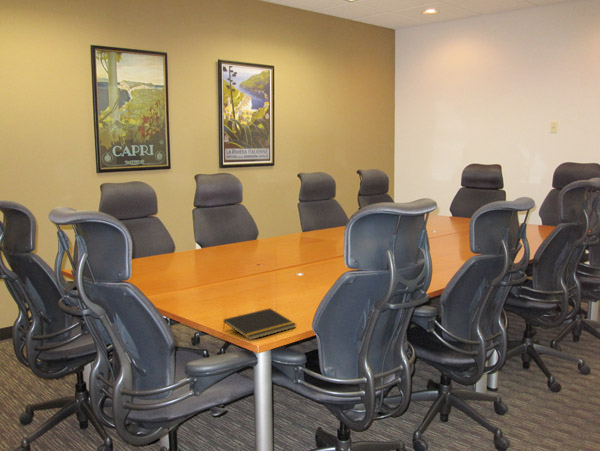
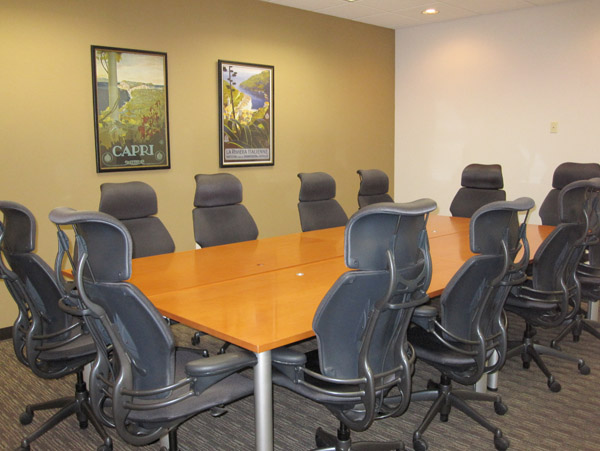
- notepad [222,307,297,341]
